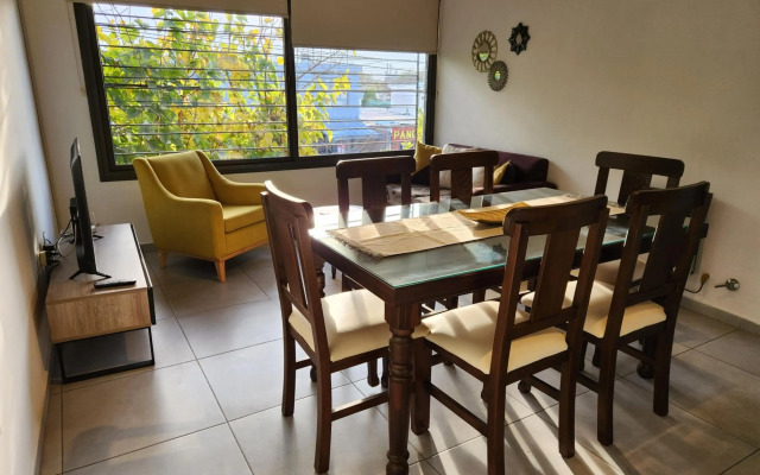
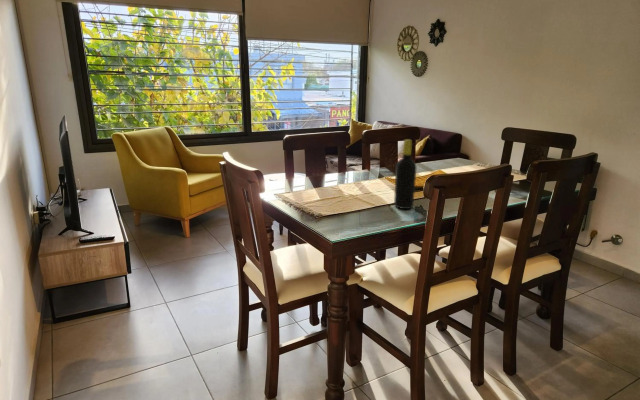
+ bottle [393,139,418,210]
